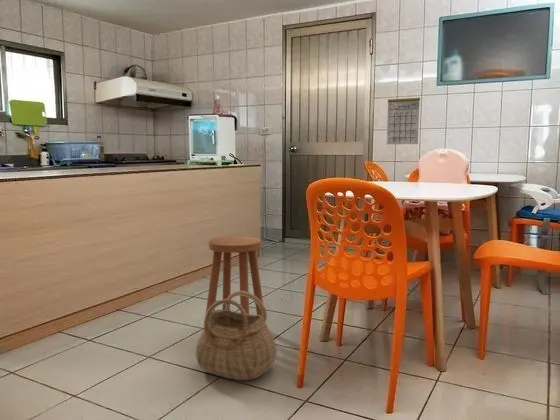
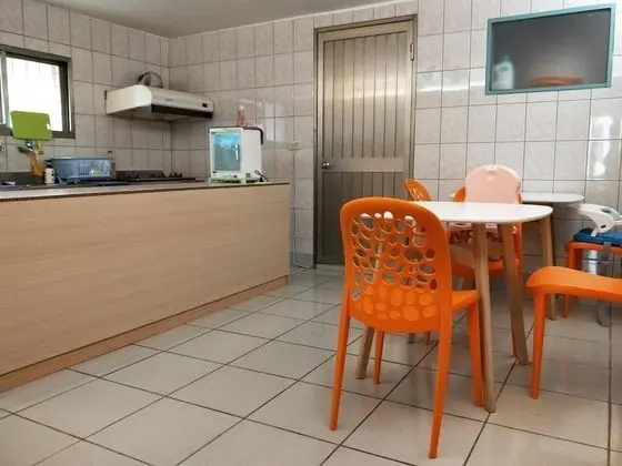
- basket [195,290,278,381]
- stool [205,235,267,324]
- calendar [386,87,421,145]
